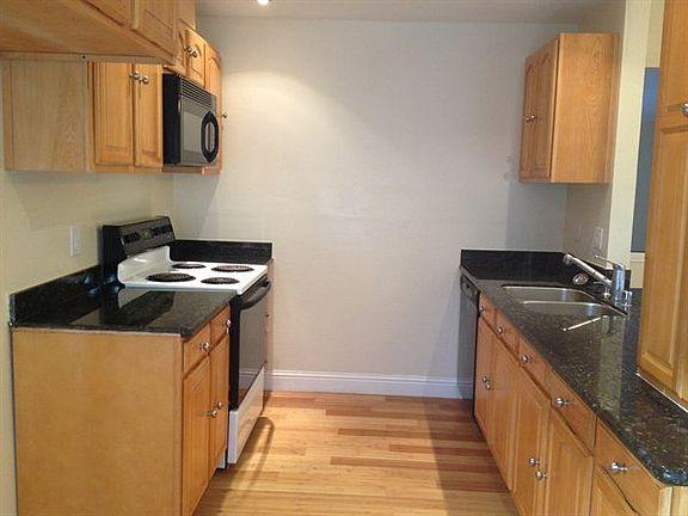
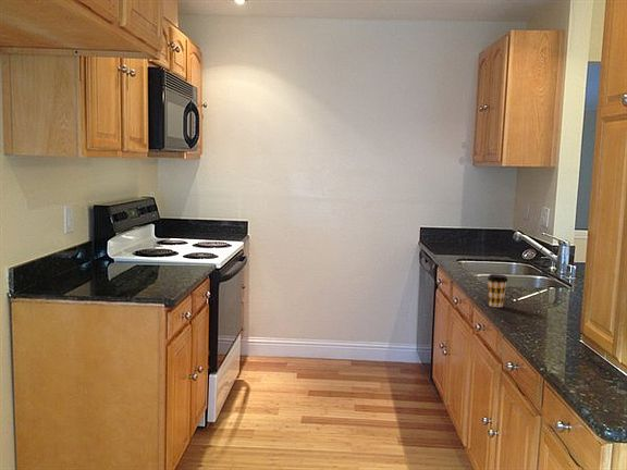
+ coffee cup [487,273,508,308]
